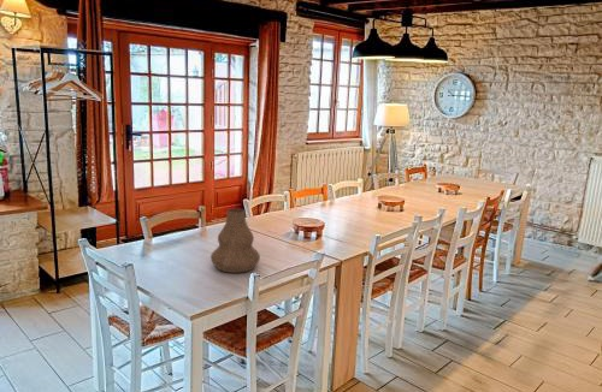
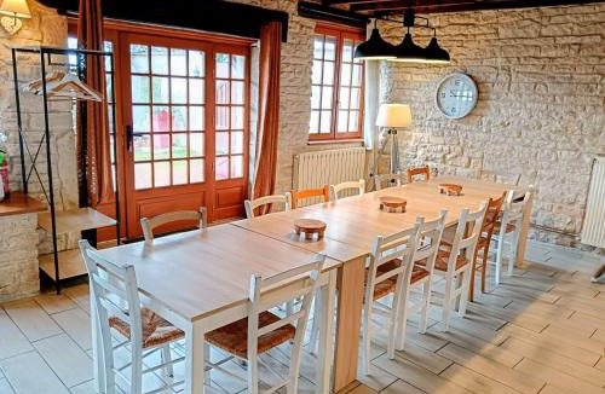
- vase [209,208,261,274]
